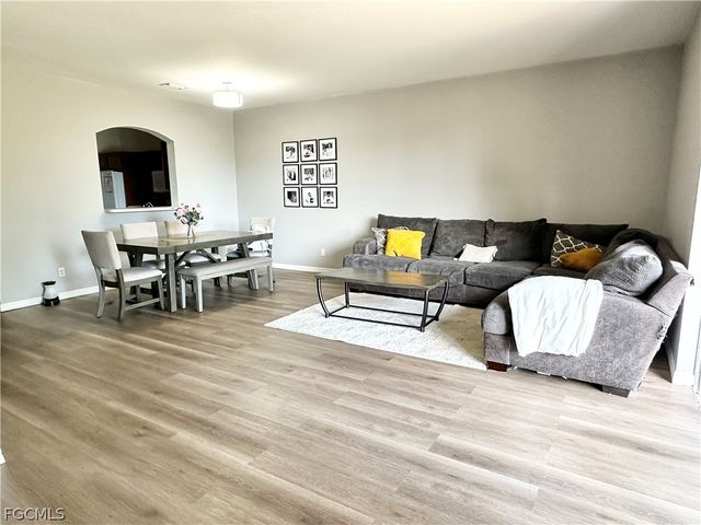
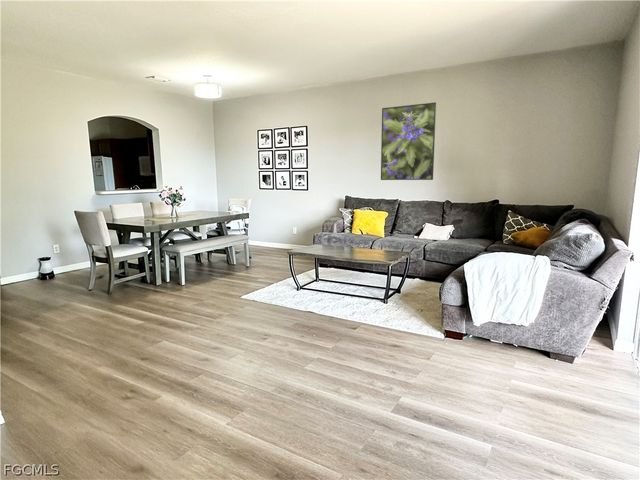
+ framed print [380,101,437,181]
